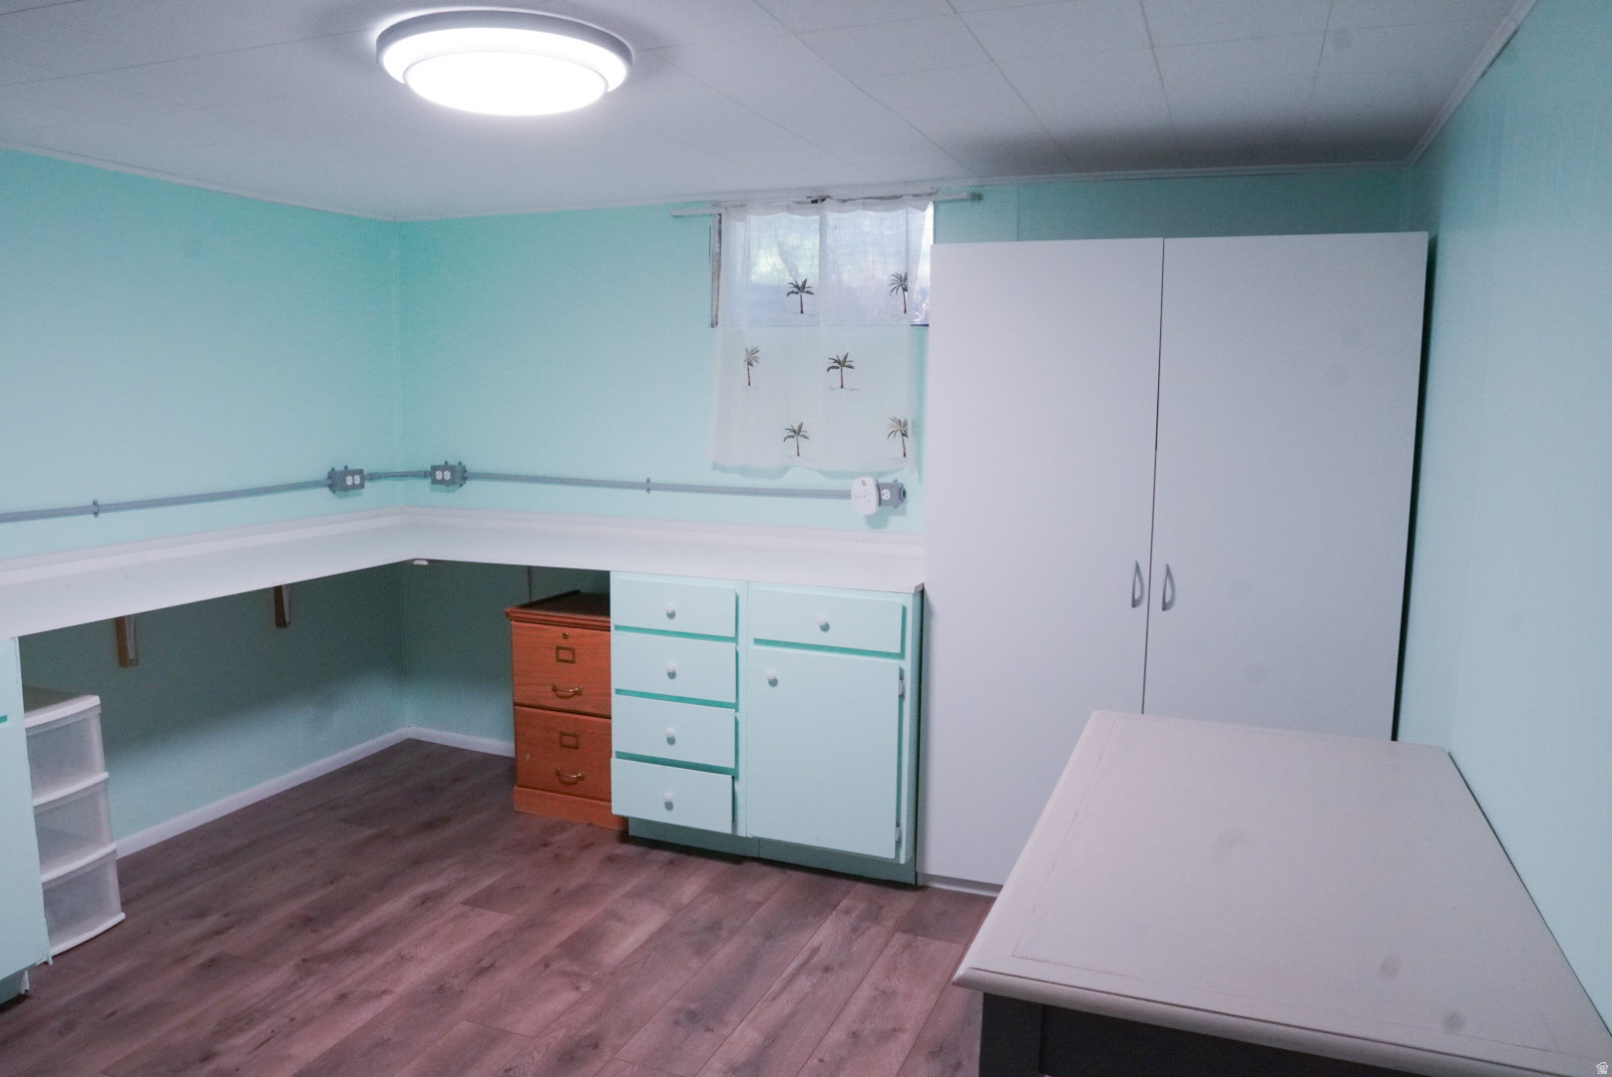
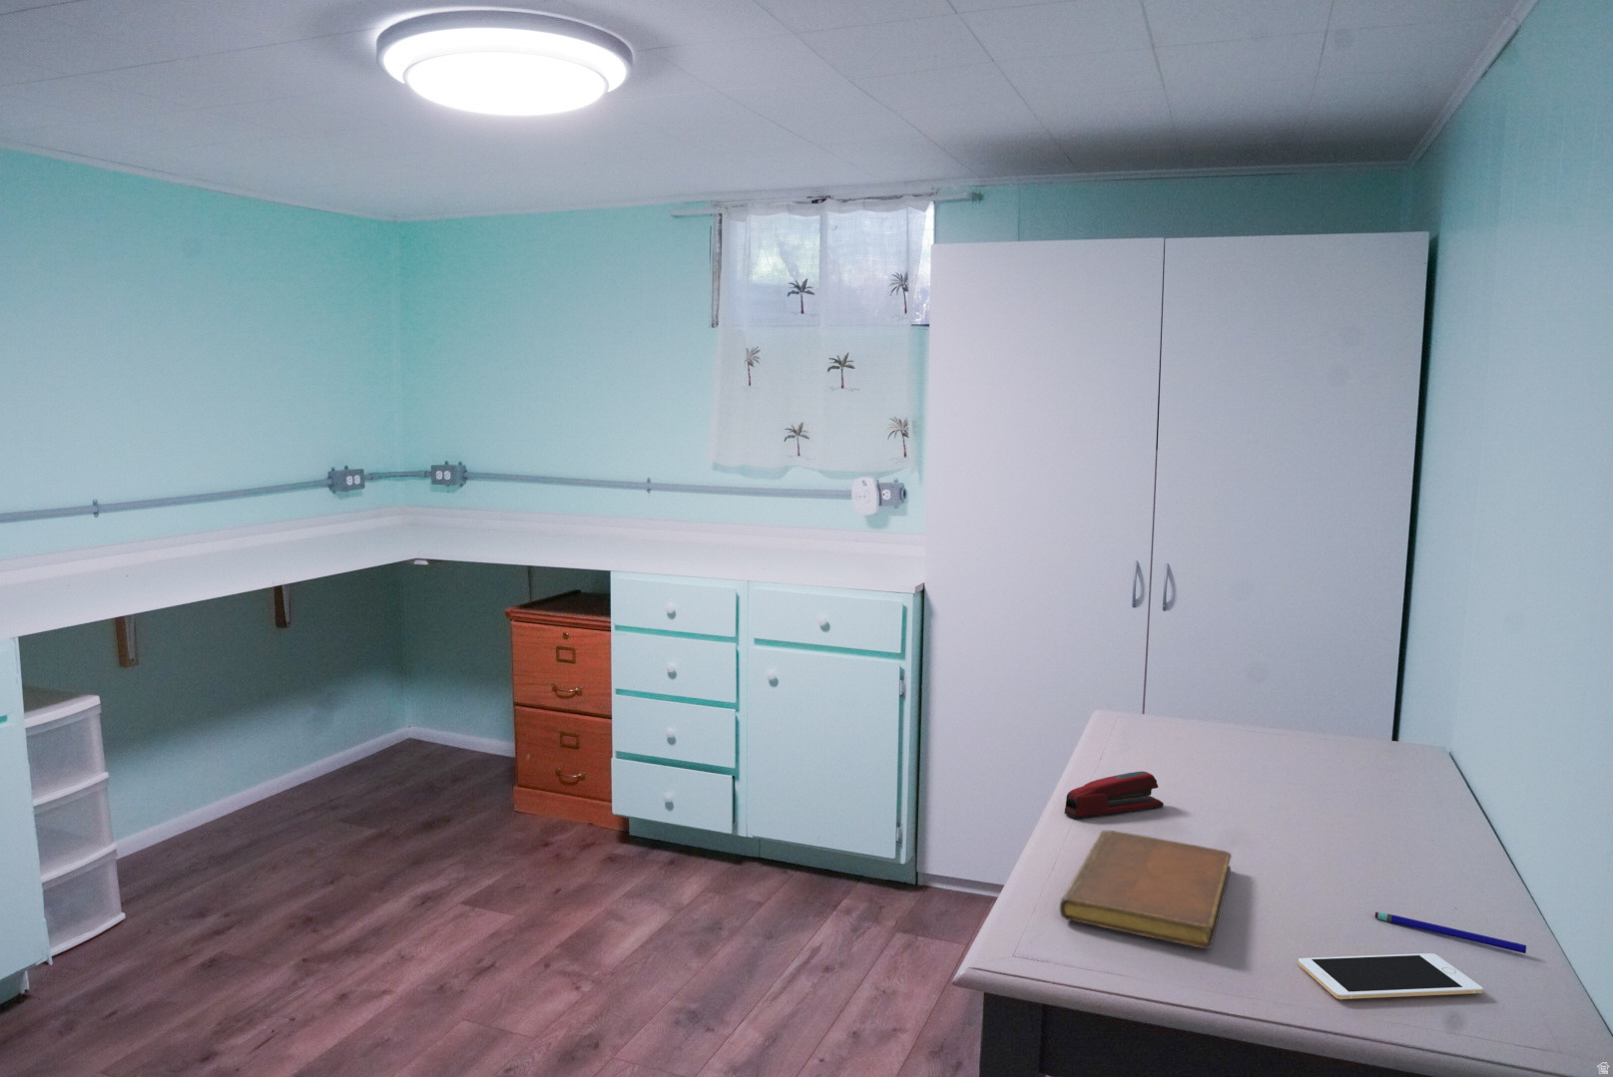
+ stapler [1063,769,1164,819]
+ notebook [1058,829,1233,950]
+ pen [1374,911,1528,954]
+ cell phone [1298,952,1484,1000]
